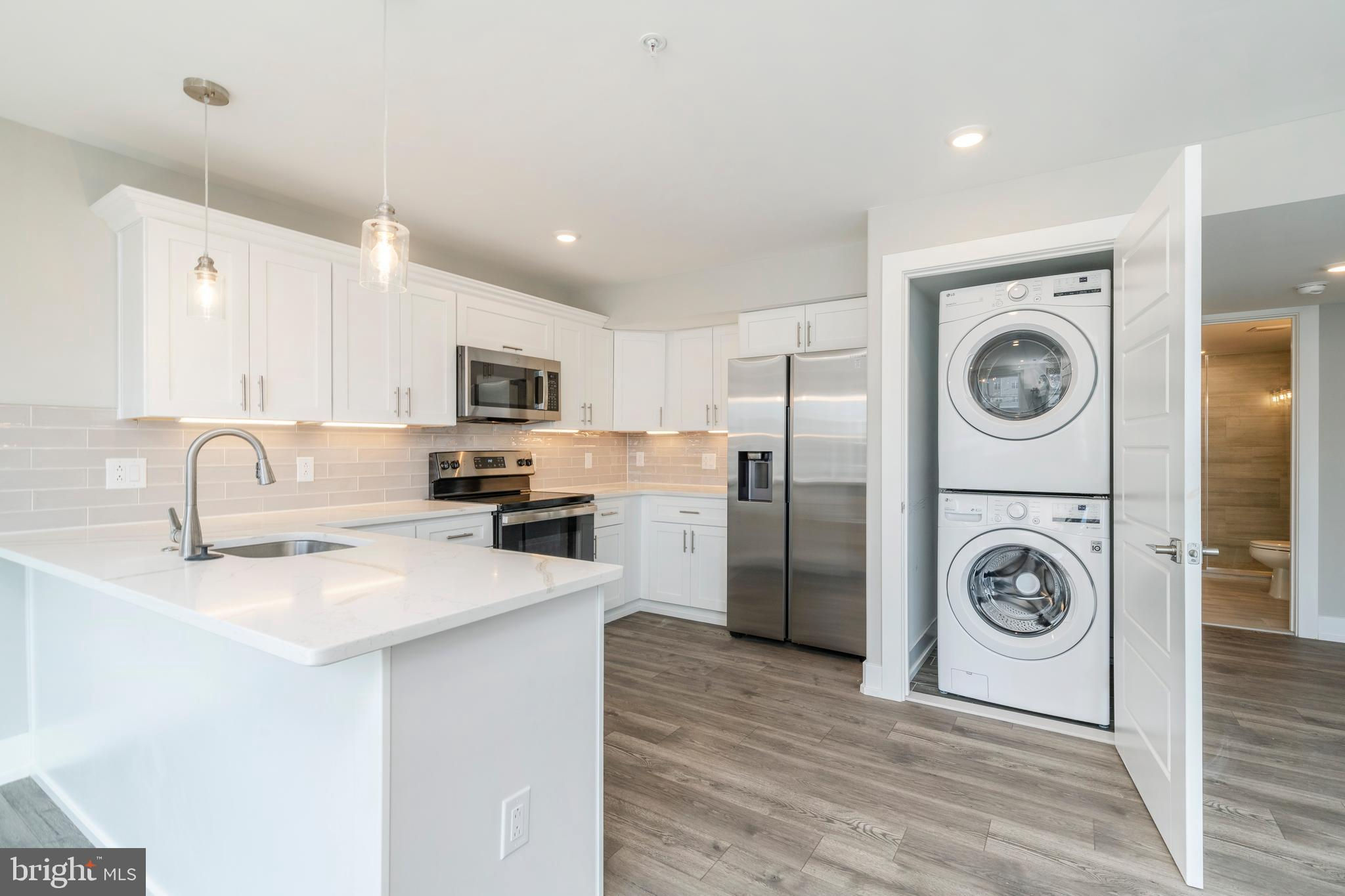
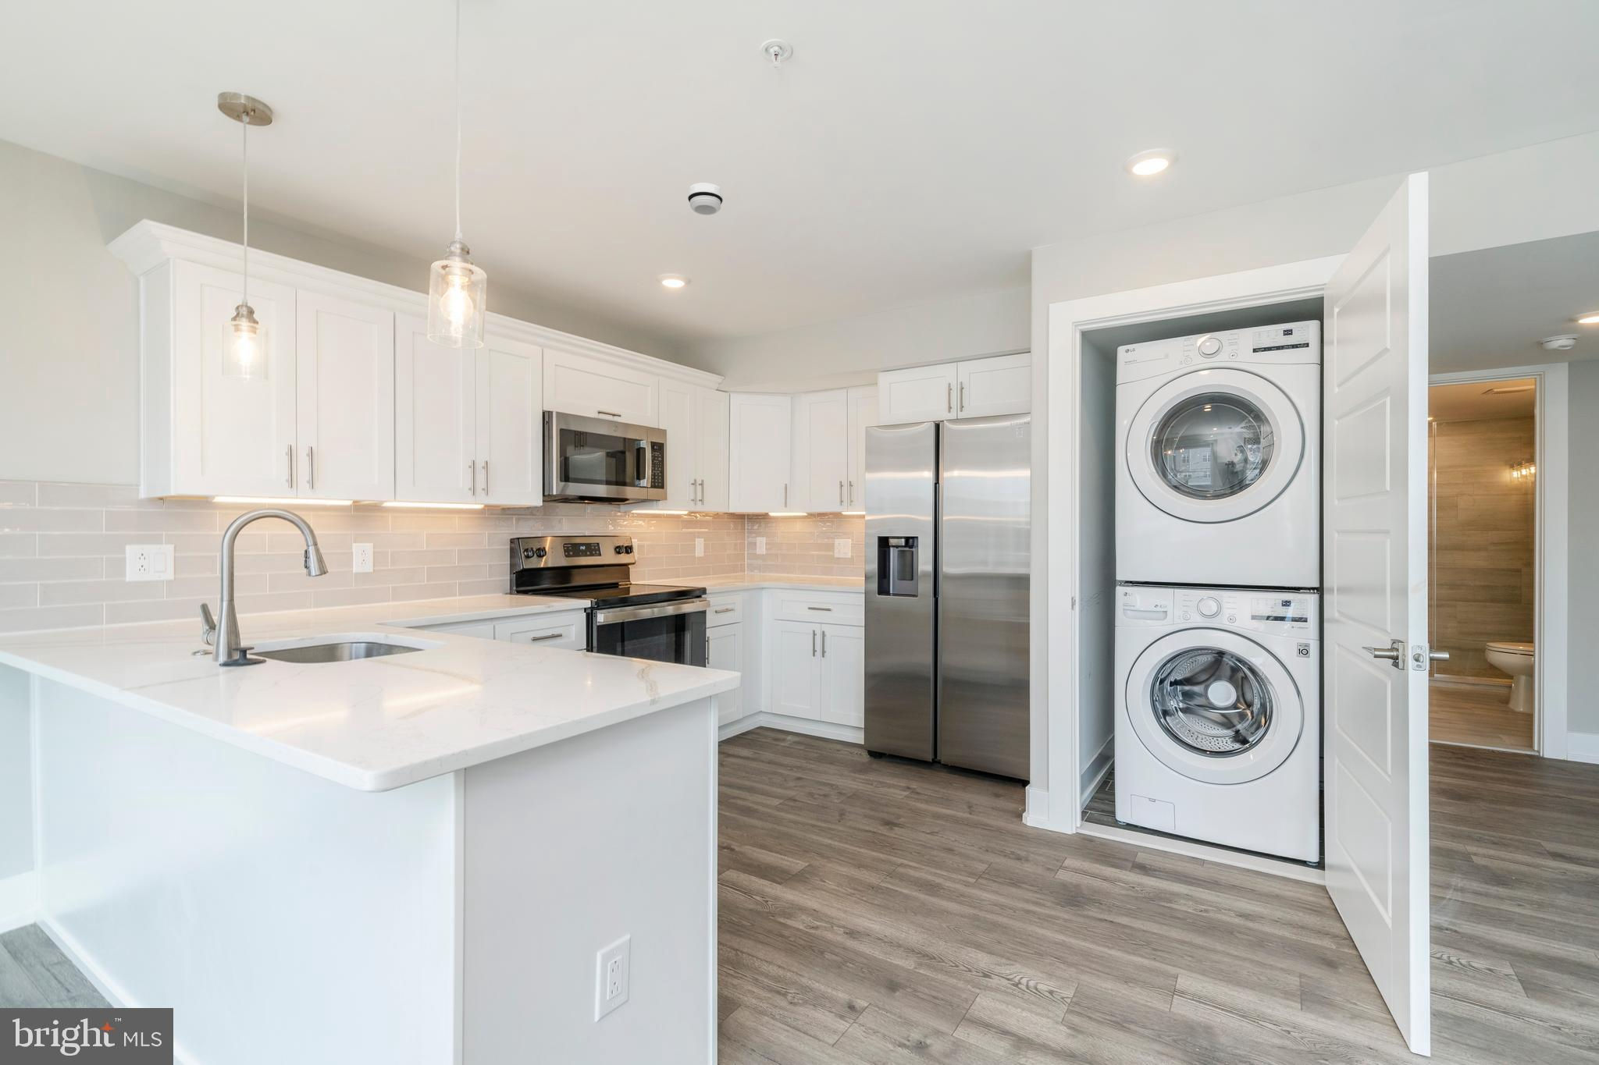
+ smoke detector [687,182,724,216]
